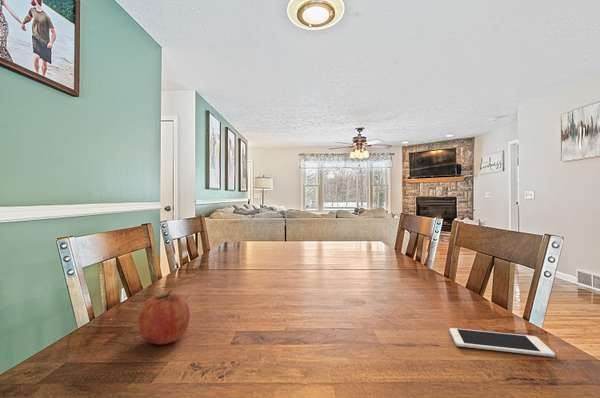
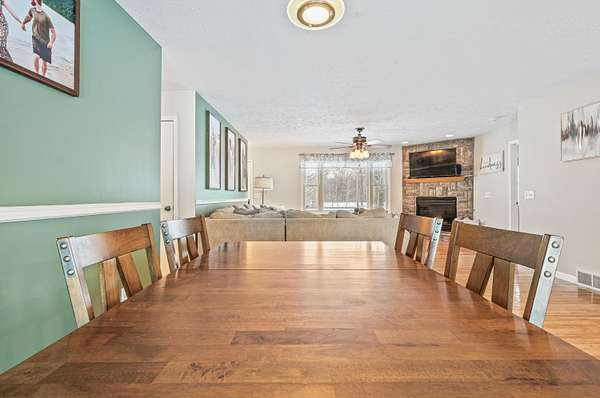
- cell phone [449,327,556,358]
- fruit [138,289,191,345]
